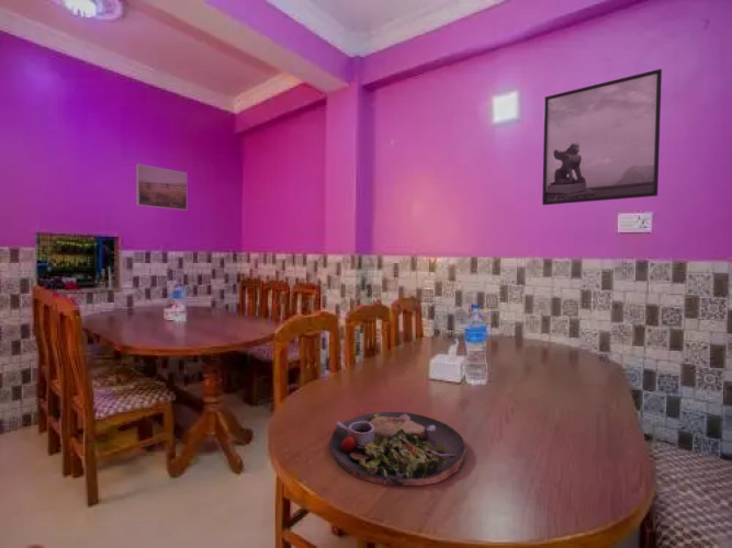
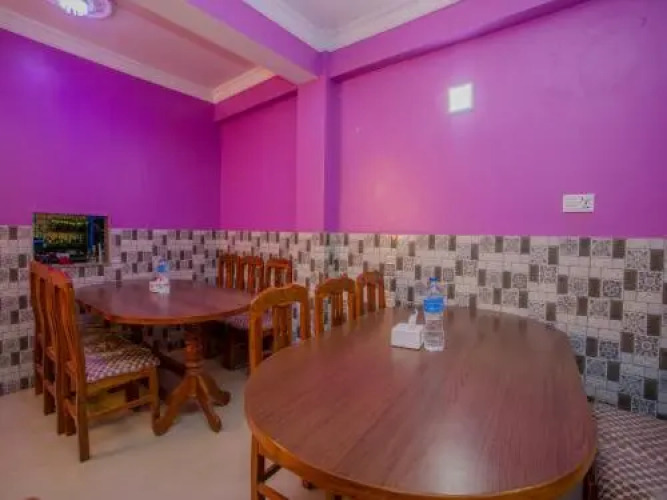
- dinner plate [328,411,466,487]
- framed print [135,162,189,212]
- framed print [541,68,663,206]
